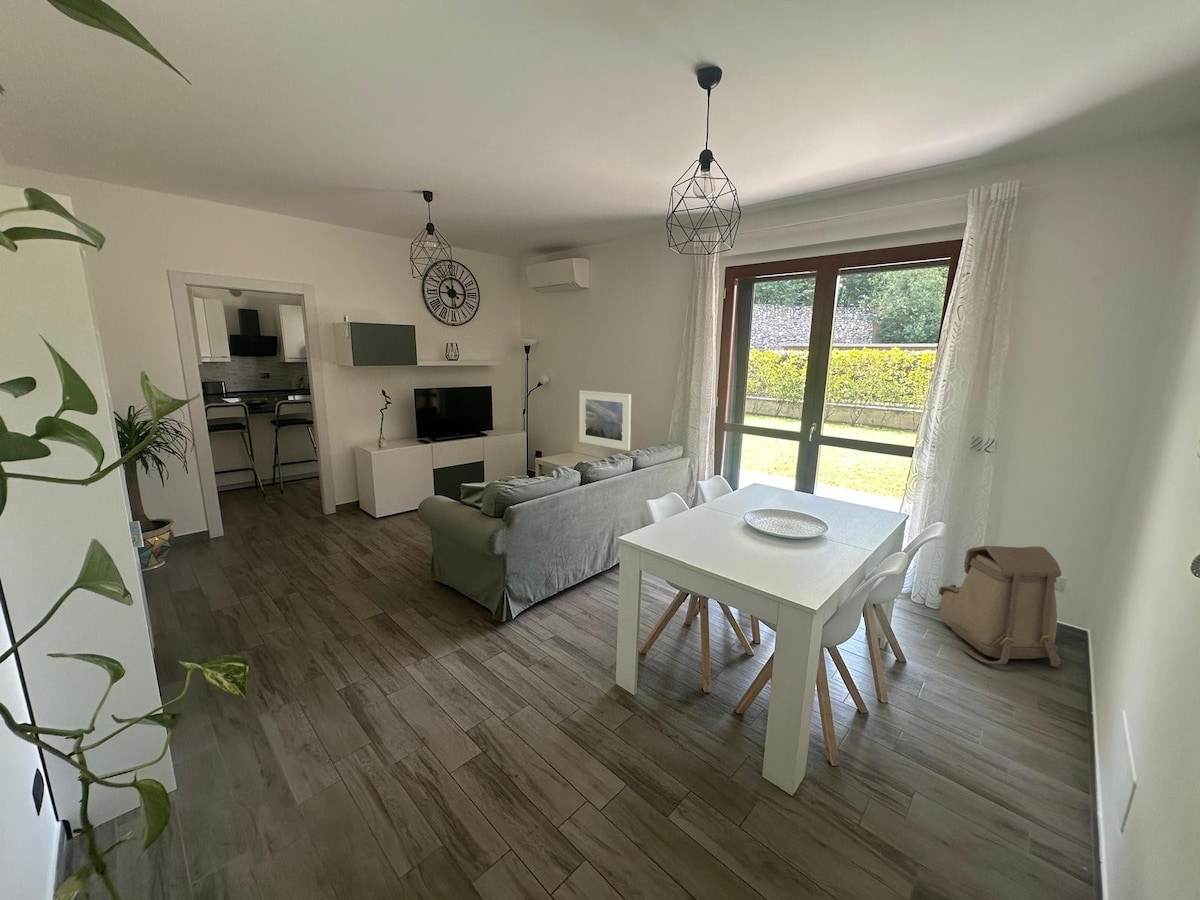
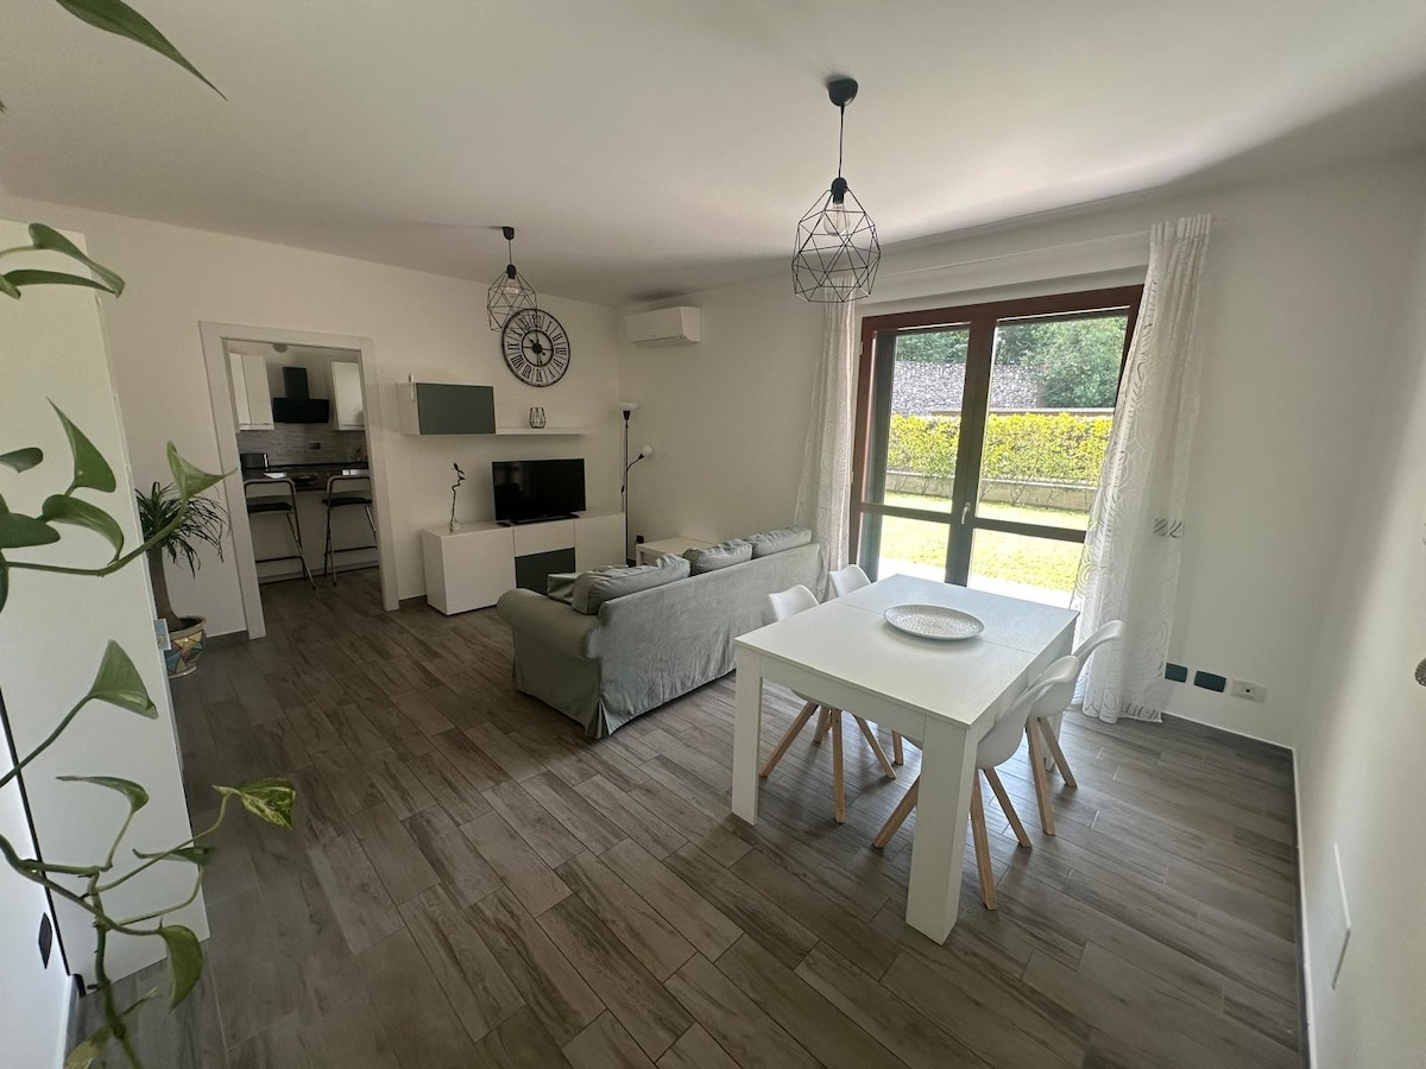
- backpack [938,545,1062,668]
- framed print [578,389,632,452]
